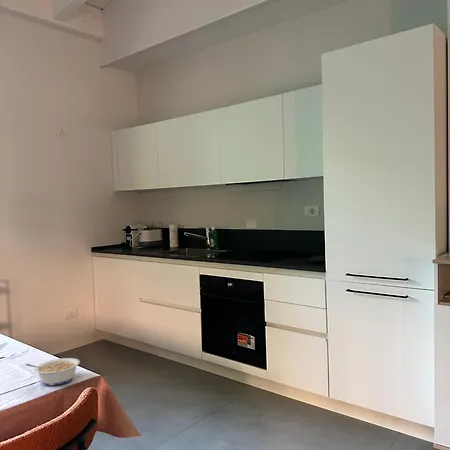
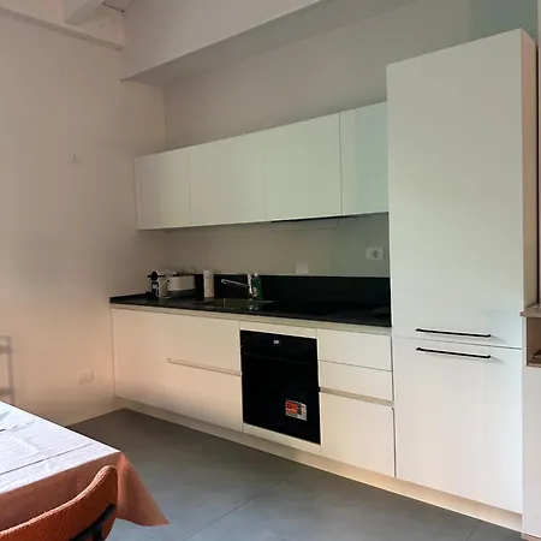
- legume [25,357,81,386]
